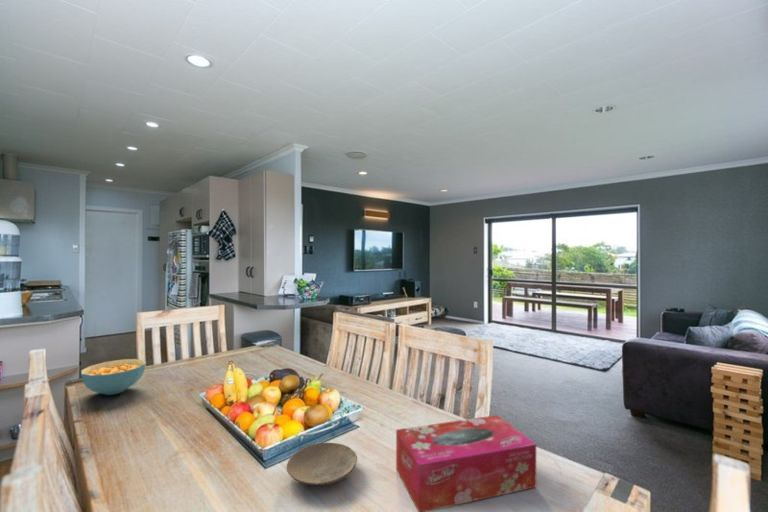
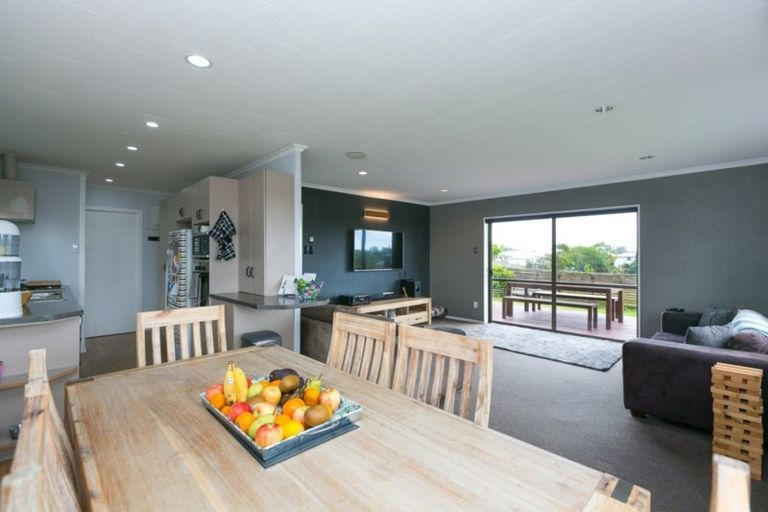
- tissue box [395,414,537,512]
- cereal bowl [80,358,147,396]
- plate [285,442,358,486]
